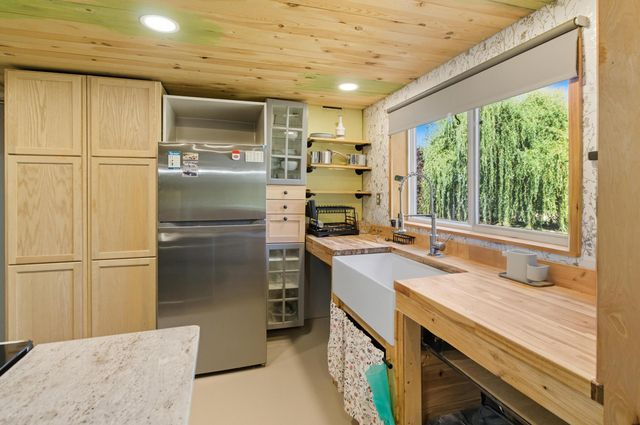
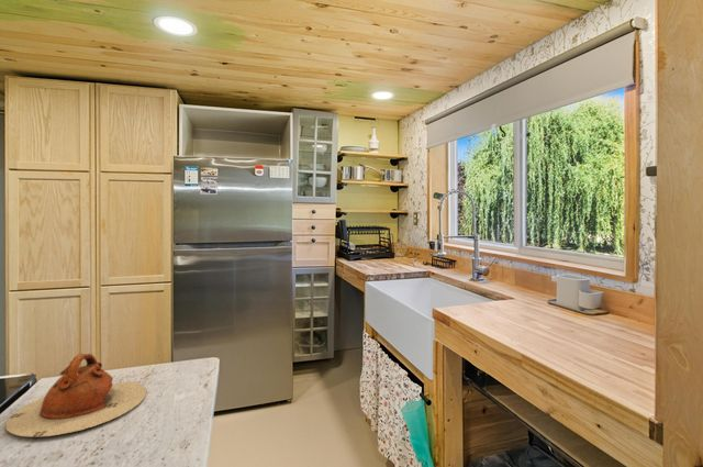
+ teapot [4,353,147,438]
